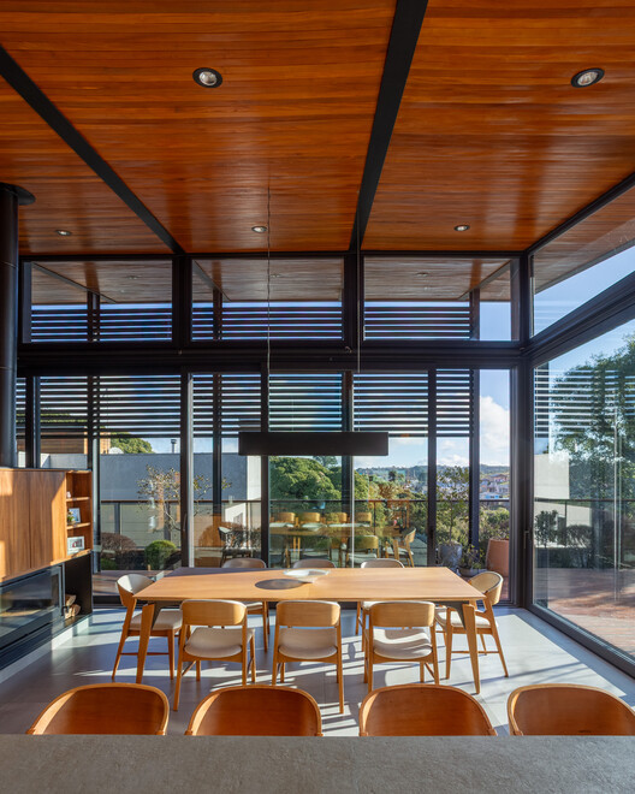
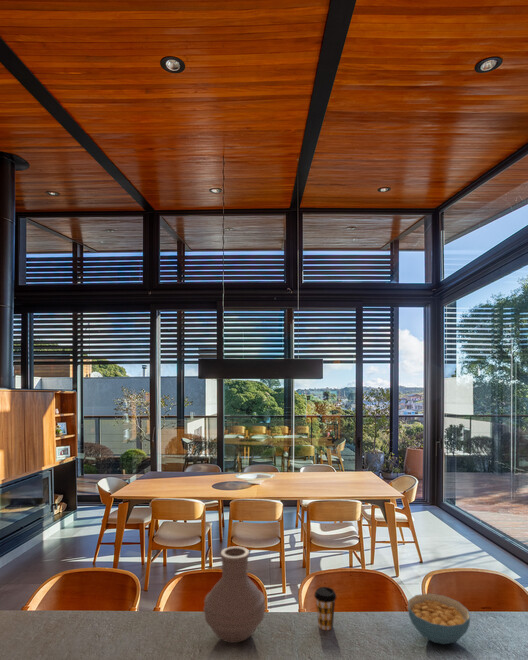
+ coffee cup [313,586,337,631]
+ cereal bowl [407,593,471,645]
+ vase [203,546,267,644]
